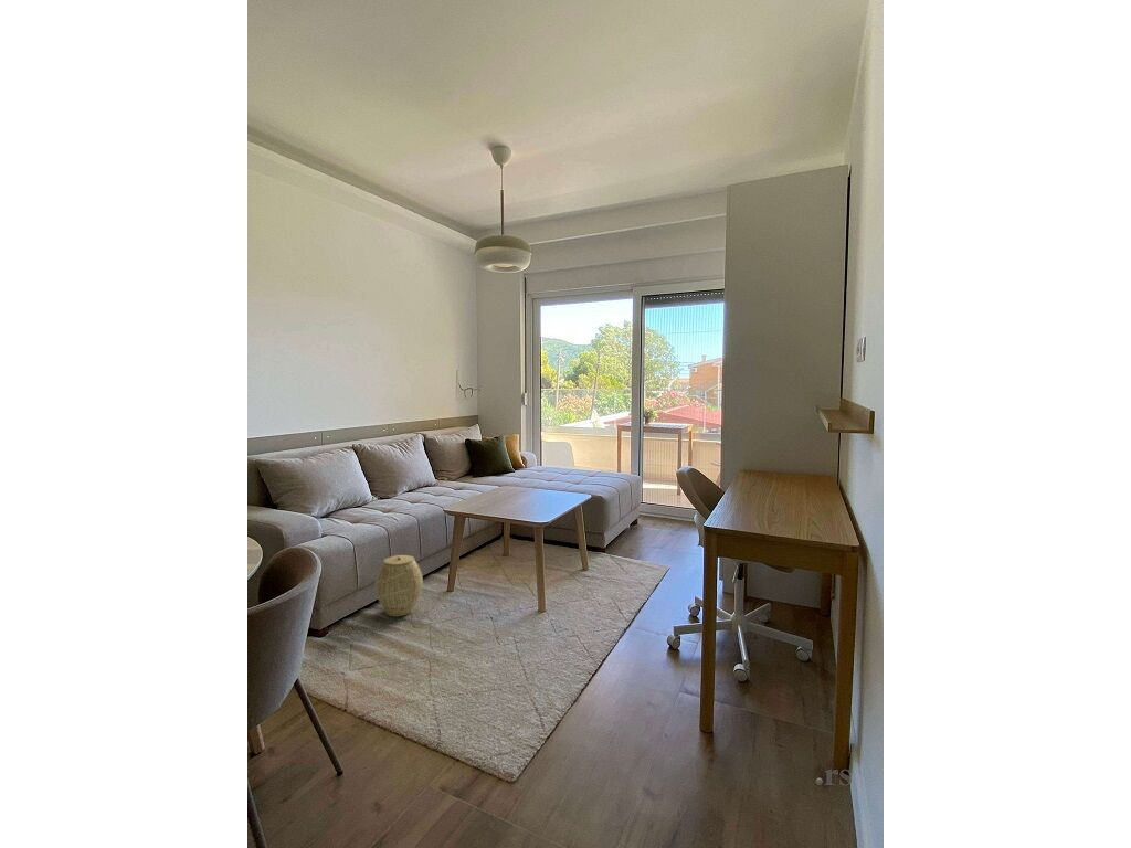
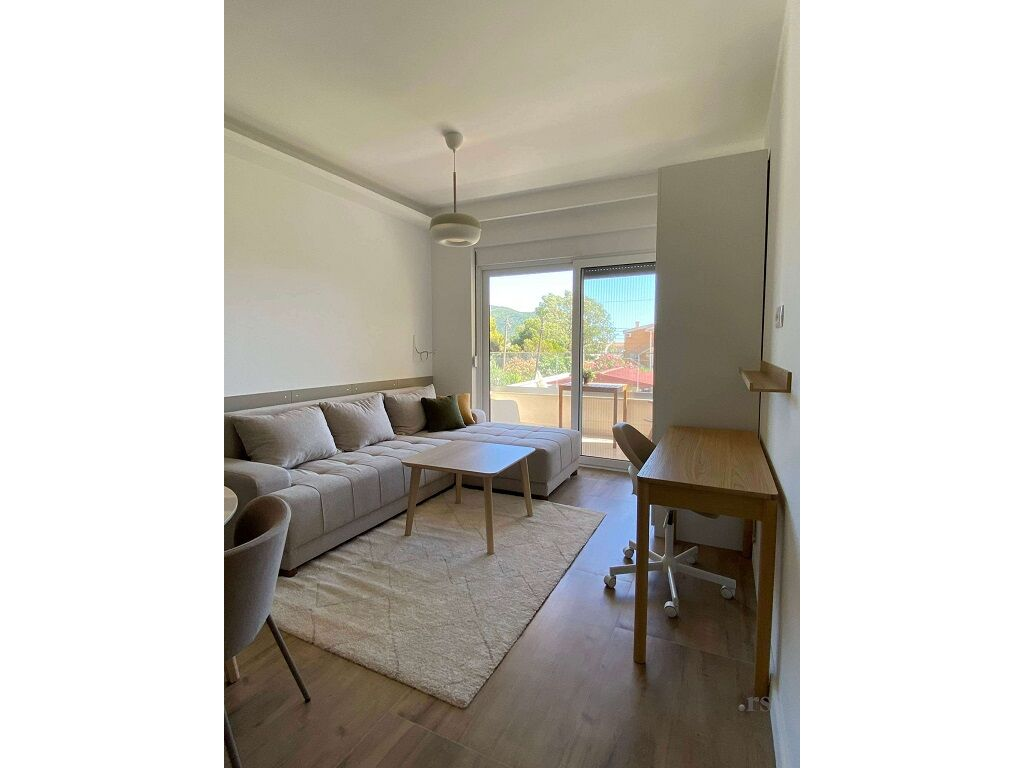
- woven basket [374,554,424,617]
